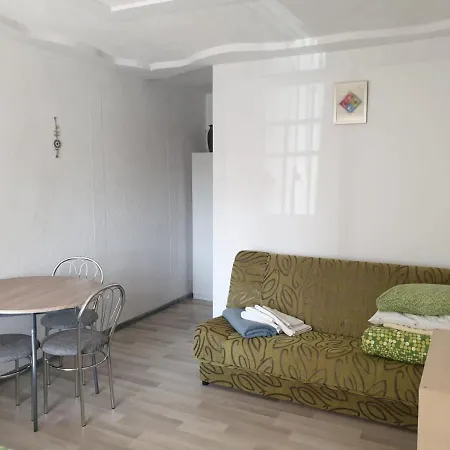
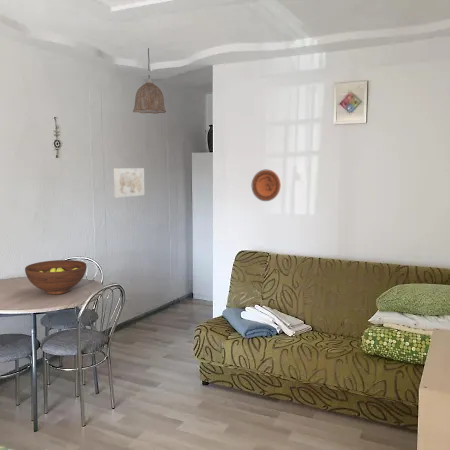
+ pendant lamp [132,47,167,115]
+ fruit bowl [24,259,88,295]
+ wall art [113,167,145,199]
+ decorative plate [251,169,282,202]
